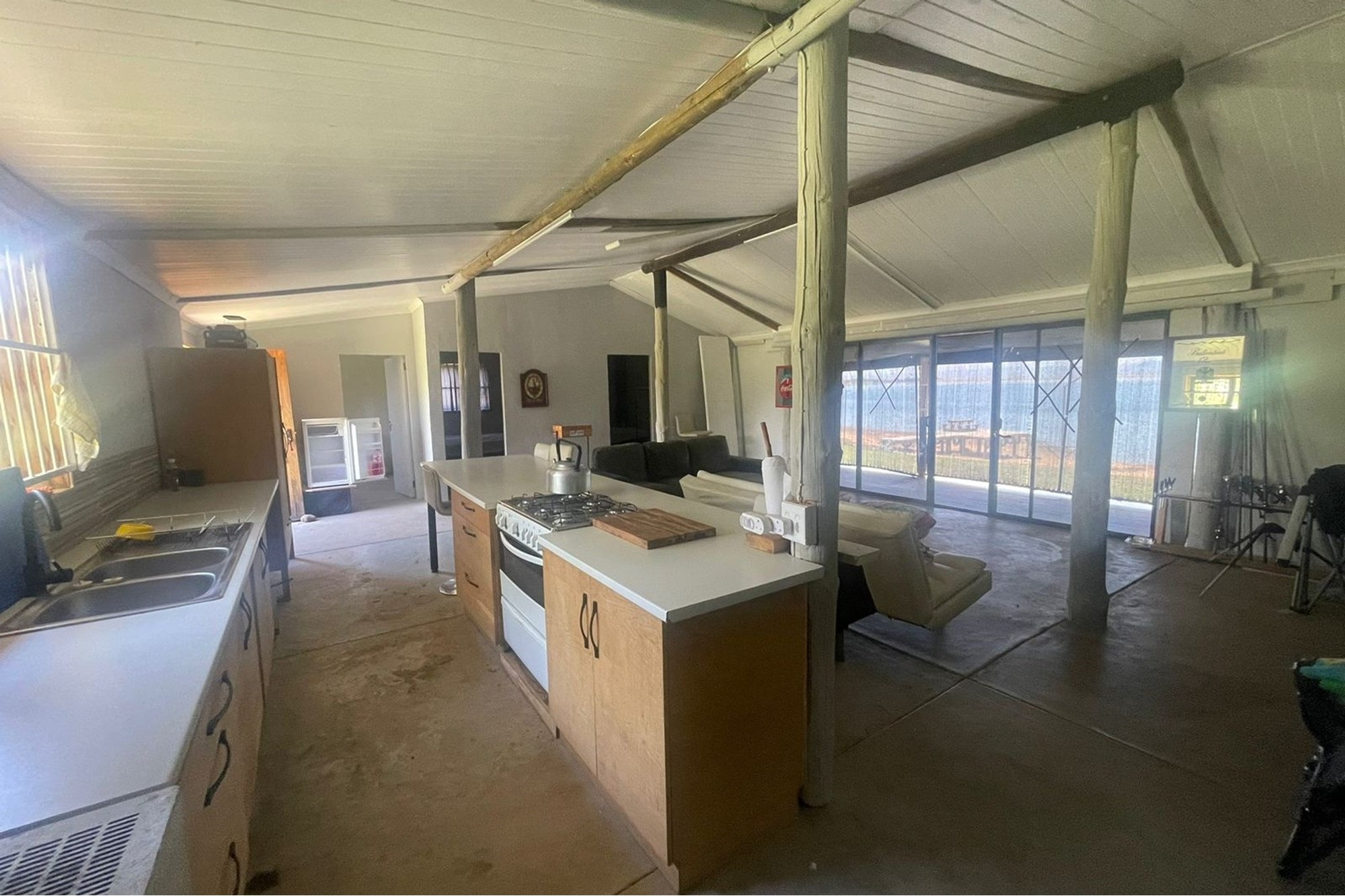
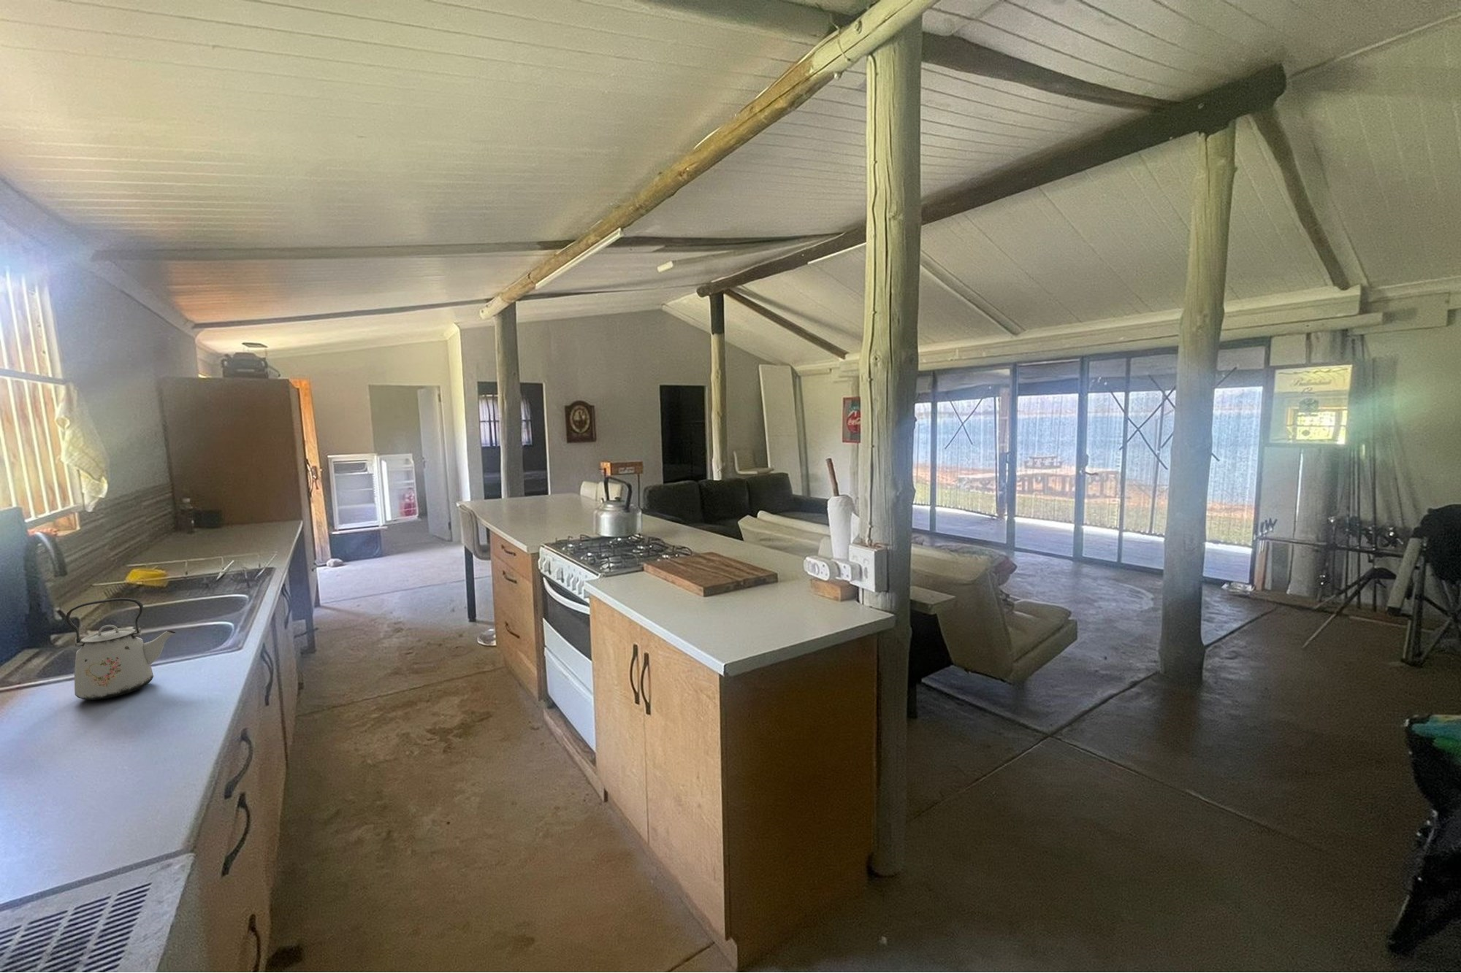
+ kettle [65,597,177,700]
